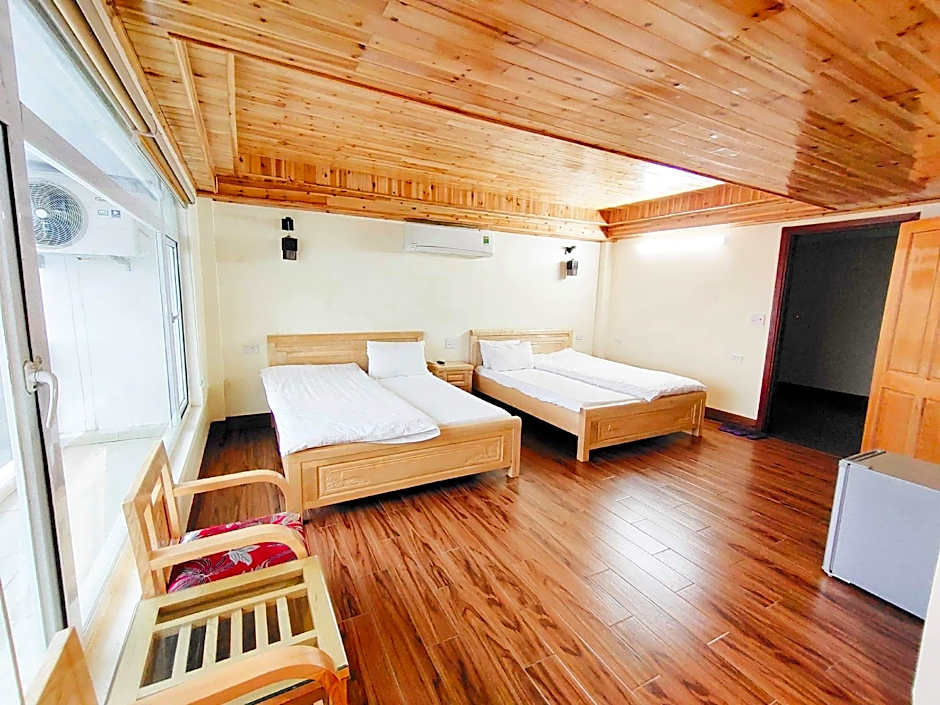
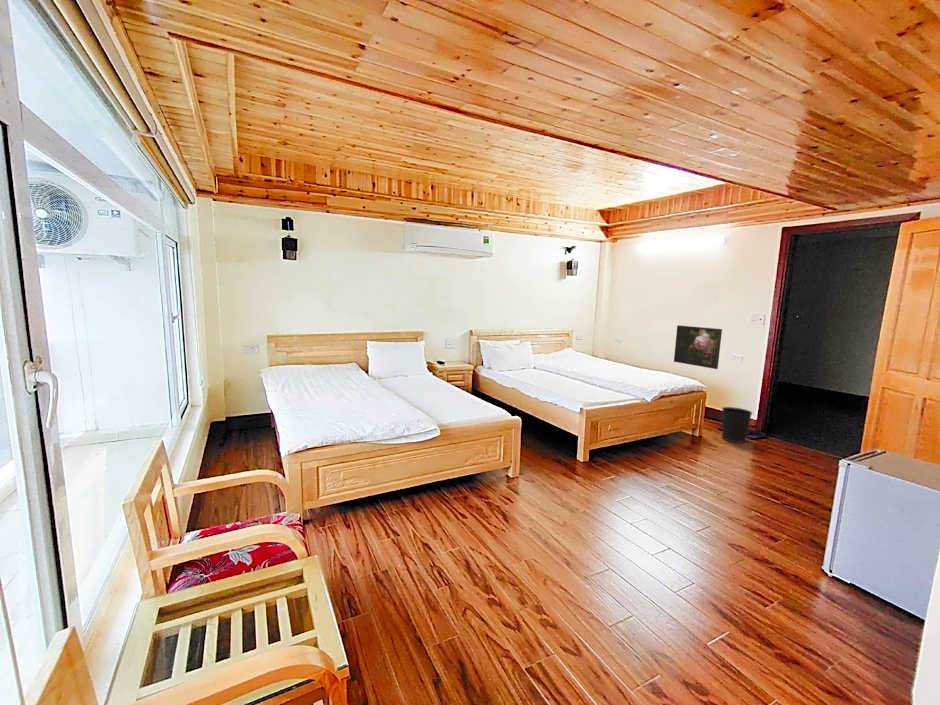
+ wastebasket [721,406,753,444]
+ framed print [673,324,723,370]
